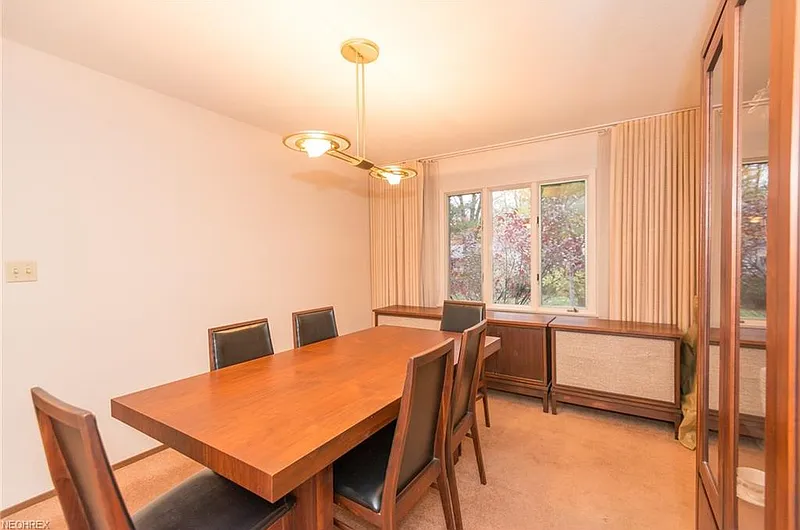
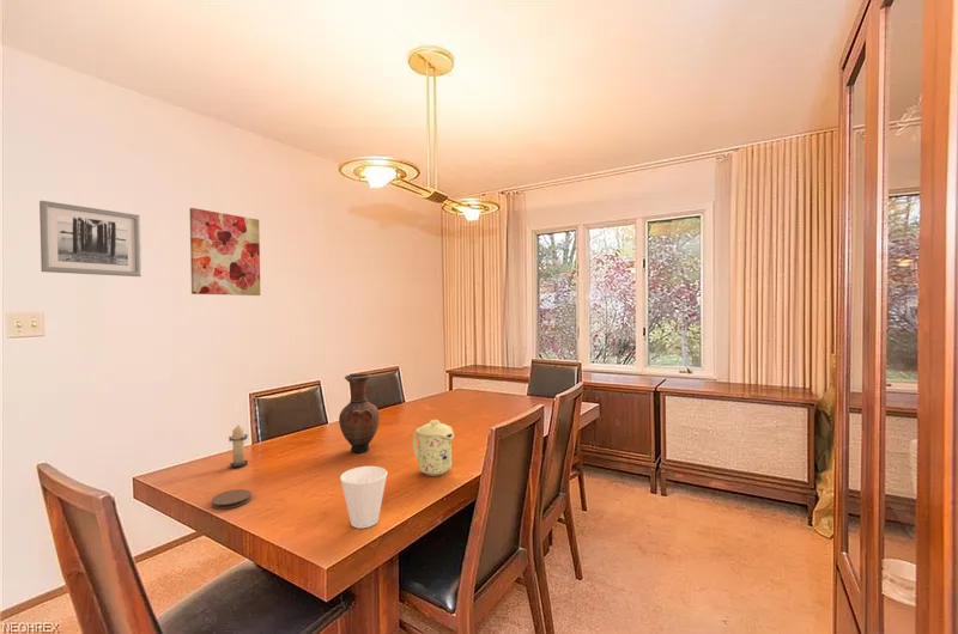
+ wall art [188,207,261,297]
+ cup [339,465,388,530]
+ coaster [211,488,253,511]
+ candle [228,426,249,468]
+ vase [338,372,381,453]
+ wall art [38,200,143,278]
+ mug [412,419,455,477]
